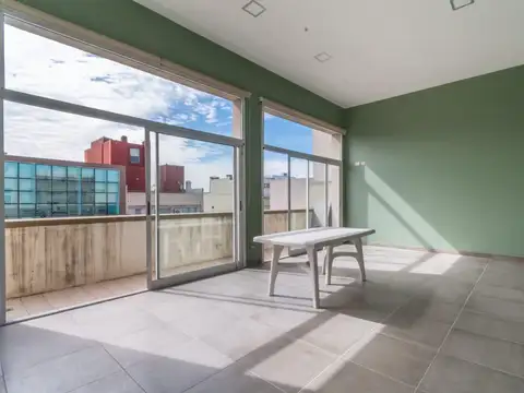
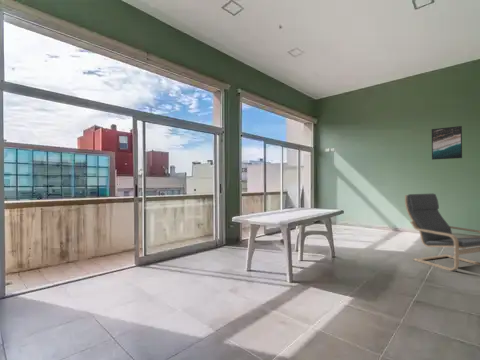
+ lounge chair [404,193,480,273]
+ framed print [431,125,463,161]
